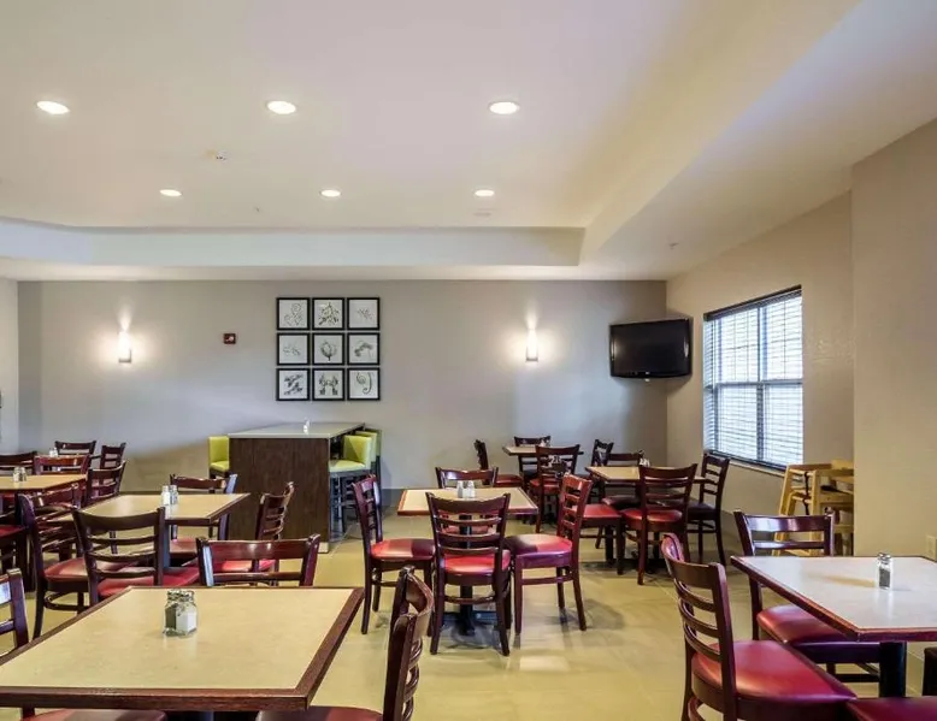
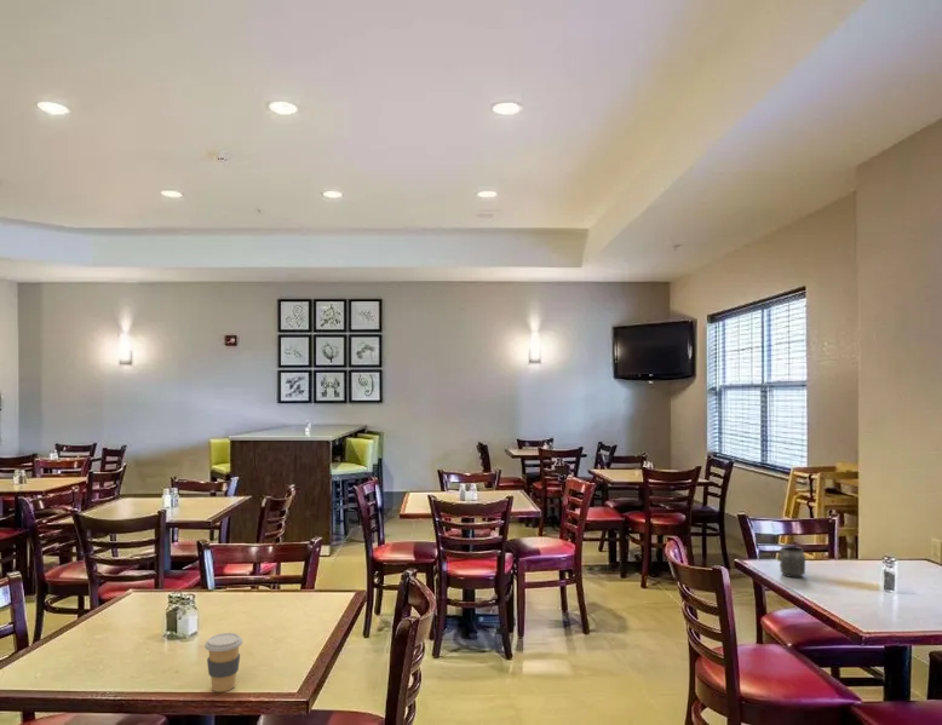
+ mug [777,545,806,579]
+ coffee cup [203,632,243,694]
